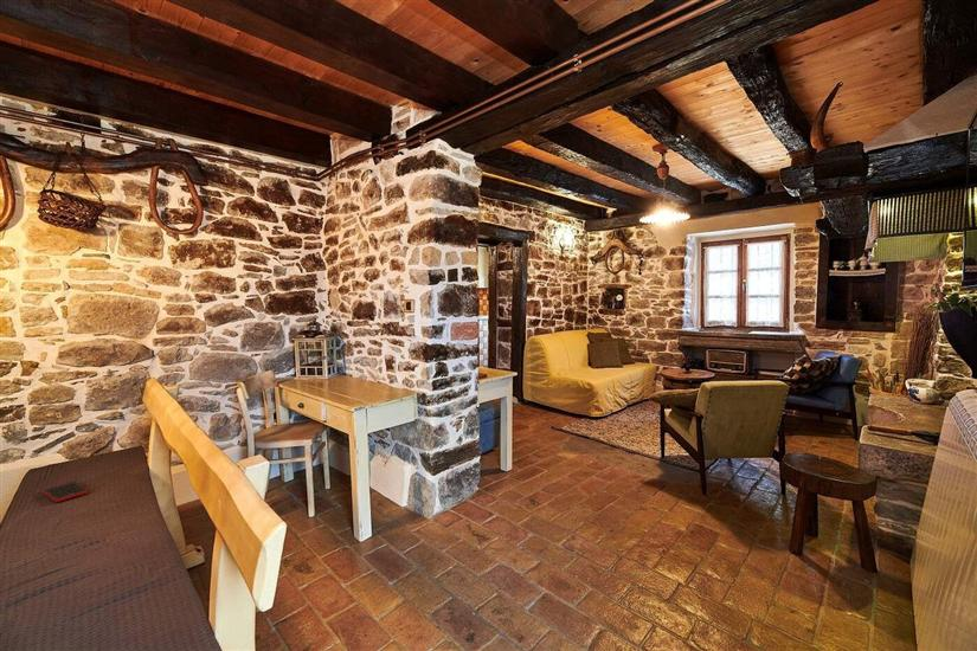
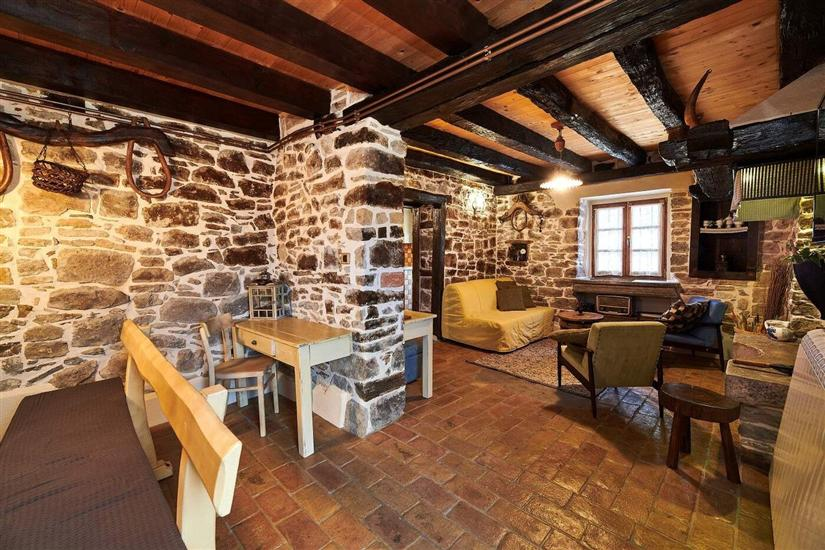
- cell phone [41,481,89,503]
